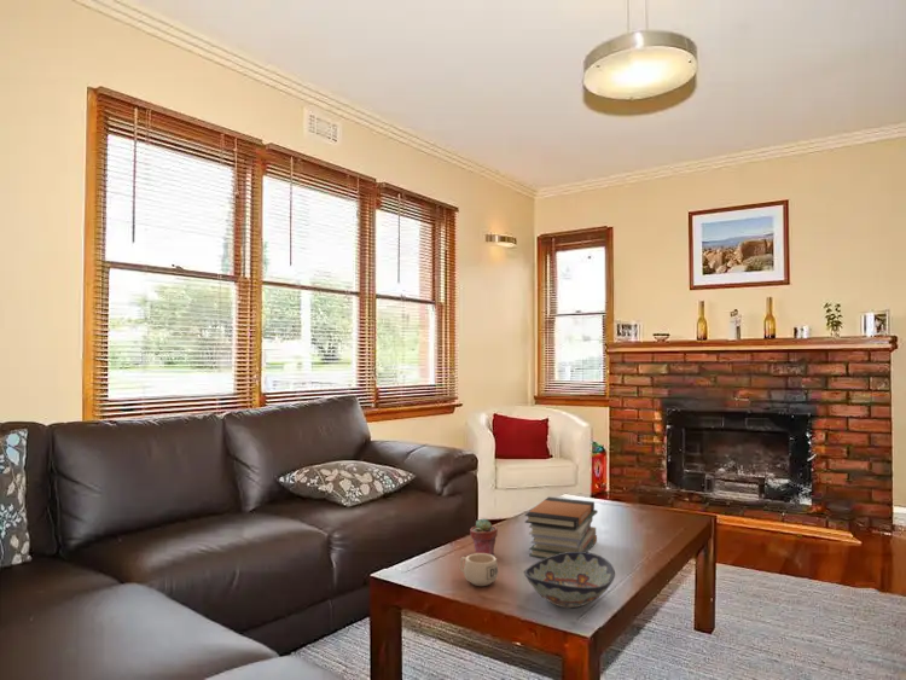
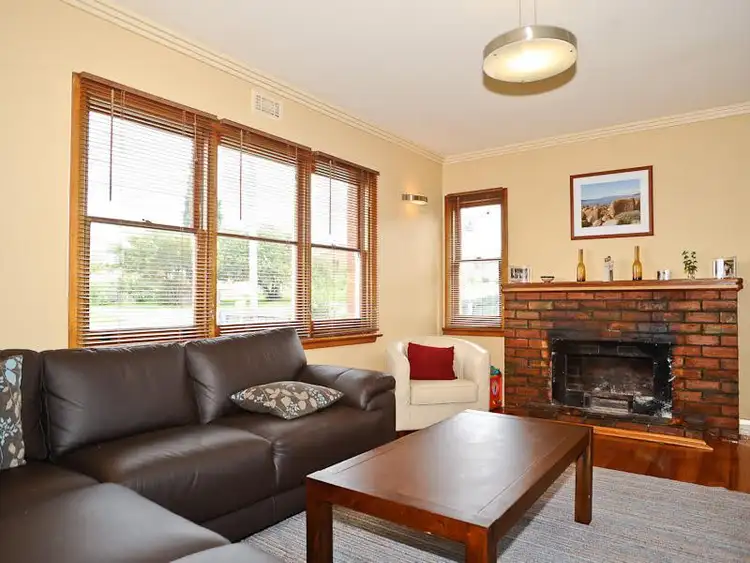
- book stack [524,496,598,559]
- decorative bowl [523,551,616,609]
- potted succulent [469,517,499,556]
- mug [459,552,499,587]
